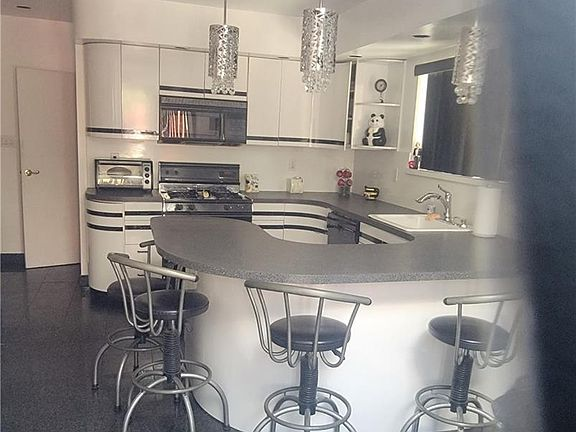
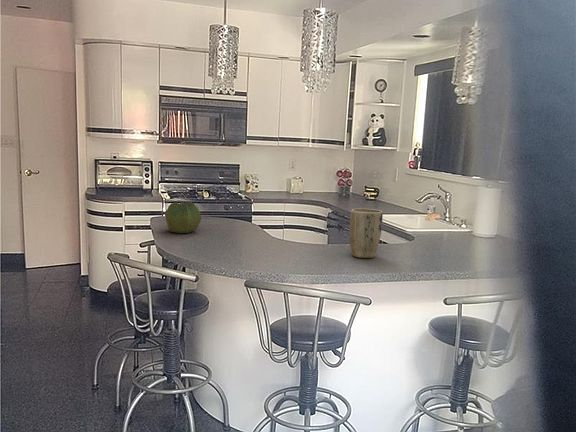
+ cabbage [165,201,202,234]
+ plant pot [348,208,384,259]
